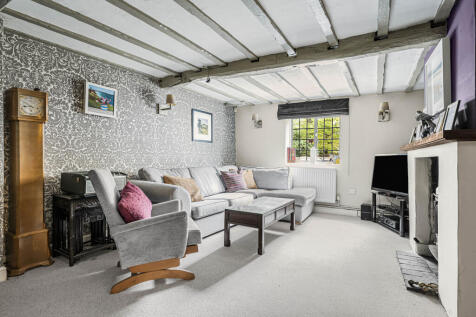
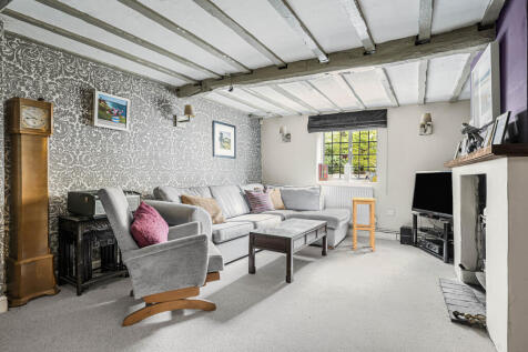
+ stool [351,197,377,252]
